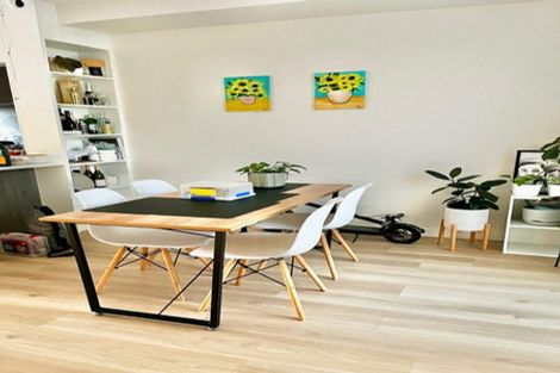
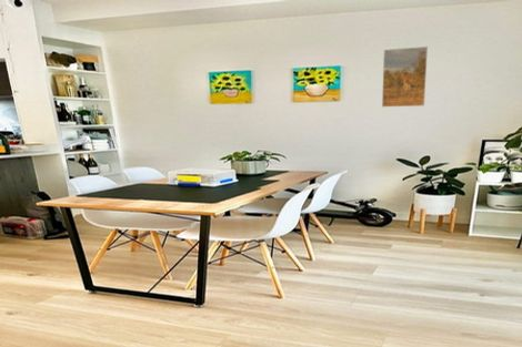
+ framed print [381,45,429,108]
